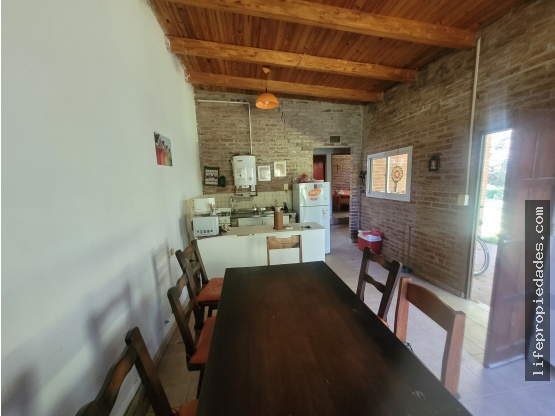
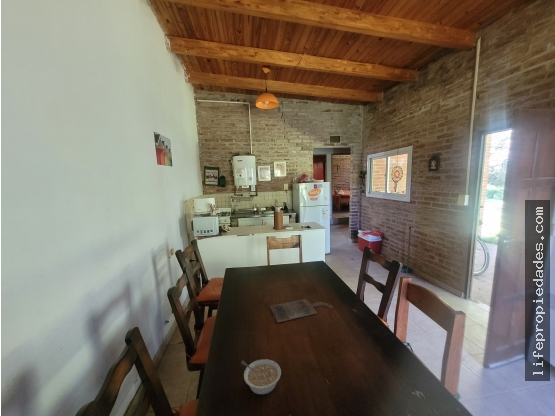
+ home sign [269,298,333,323]
+ legume [240,358,282,396]
